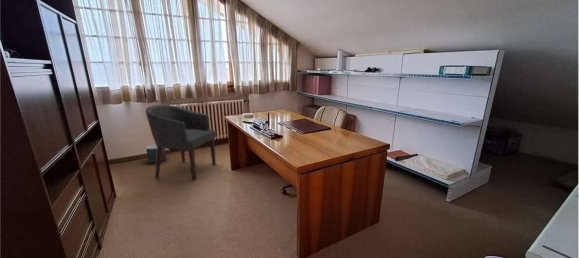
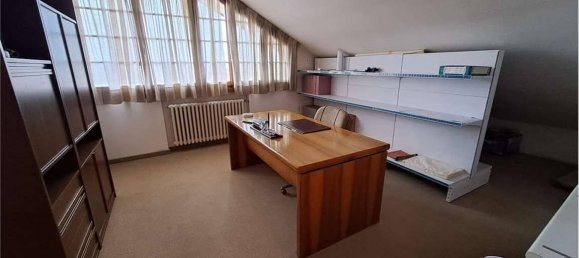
- chair [145,103,217,181]
- planter [145,143,167,164]
